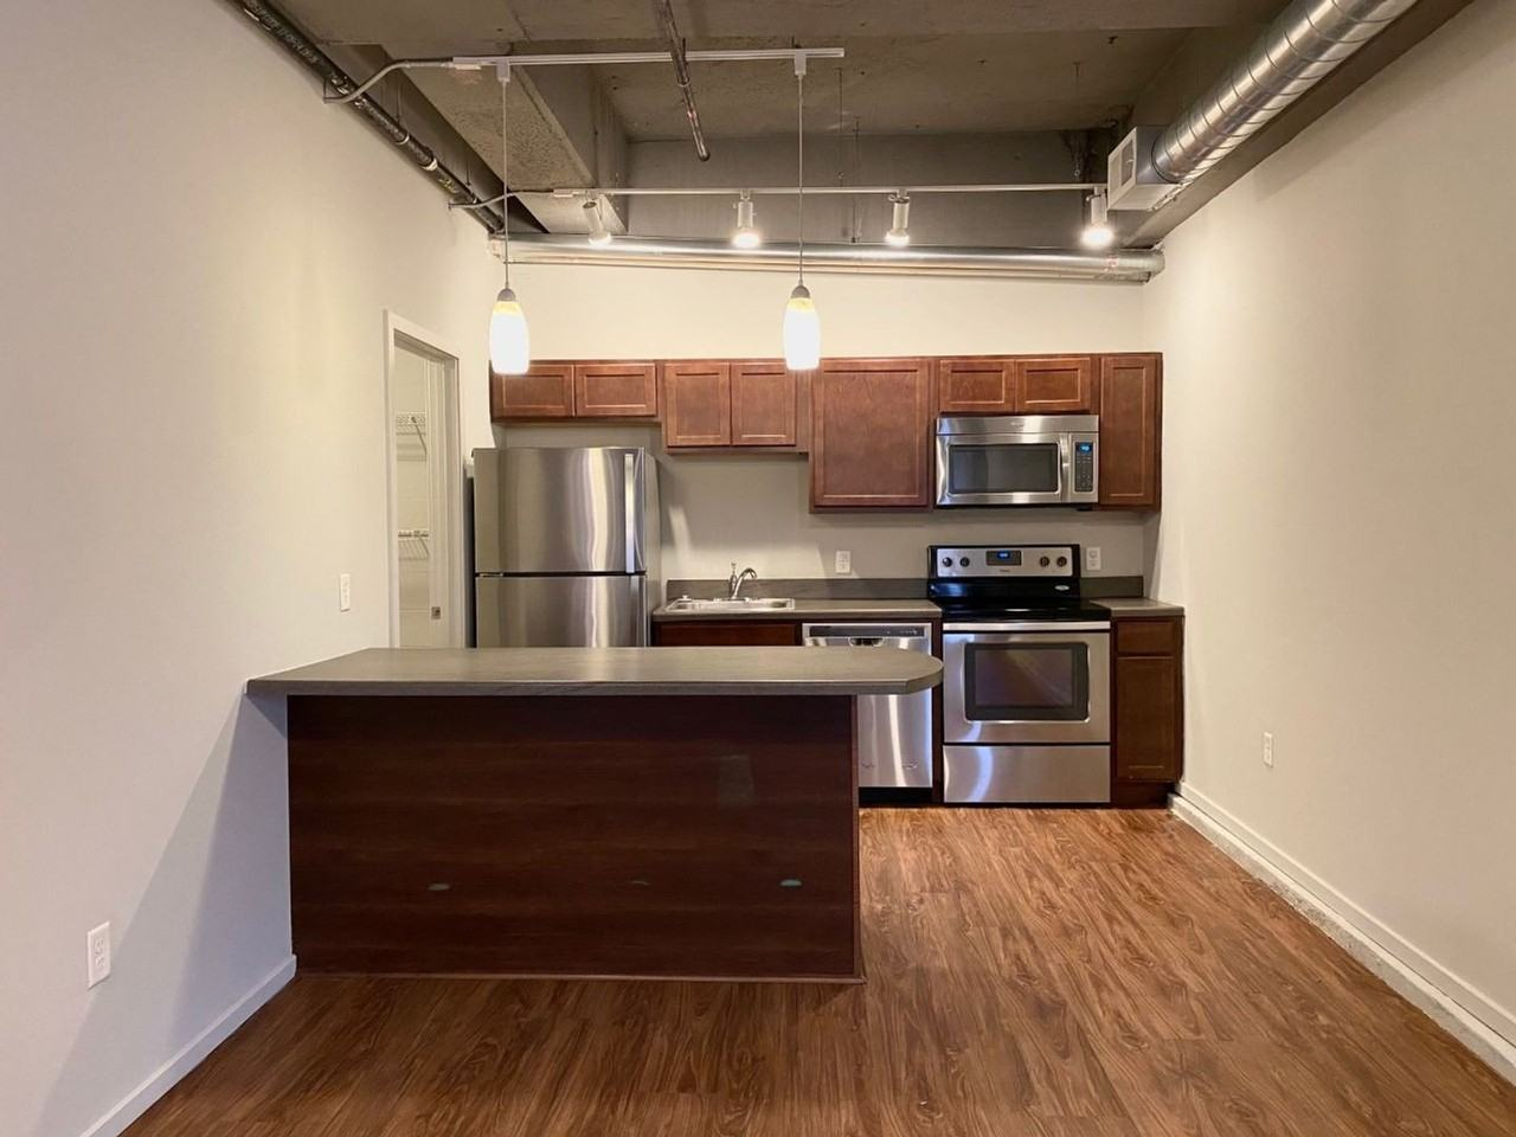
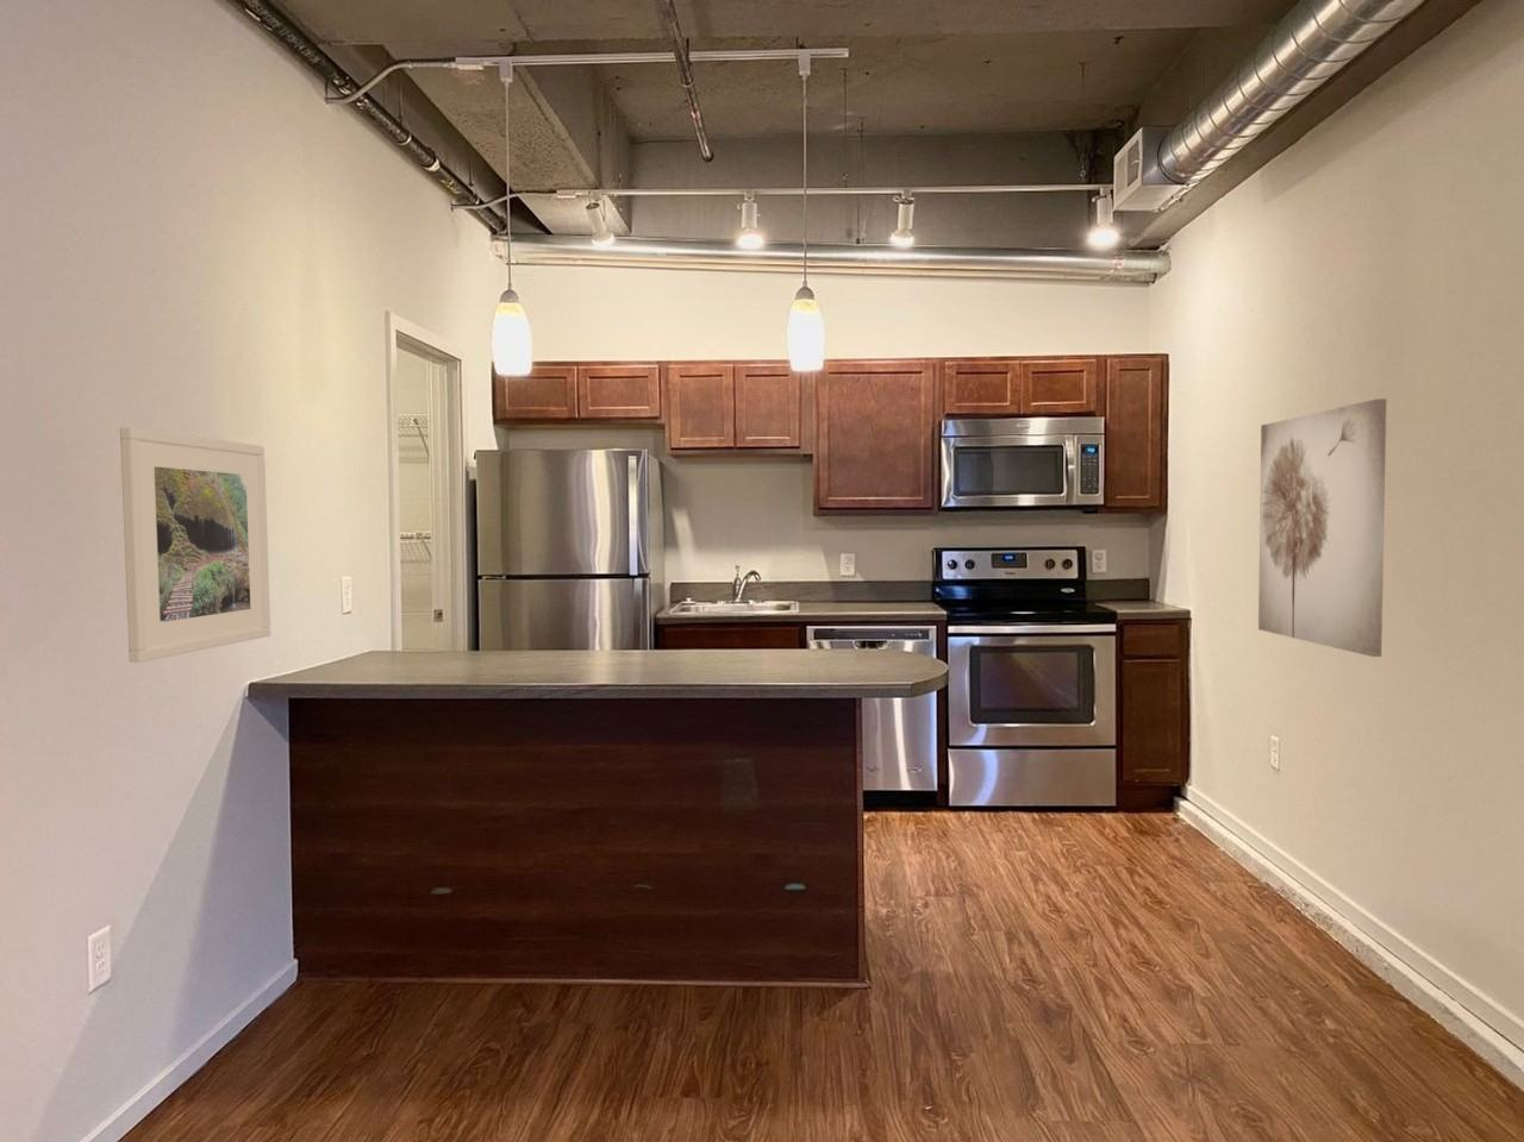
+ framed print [119,426,271,663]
+ wall art [1258,397,1387,657]
